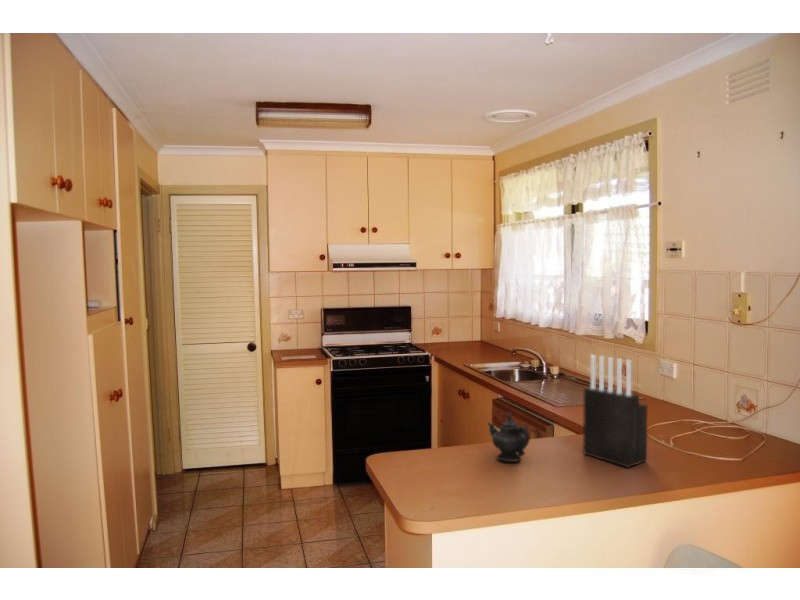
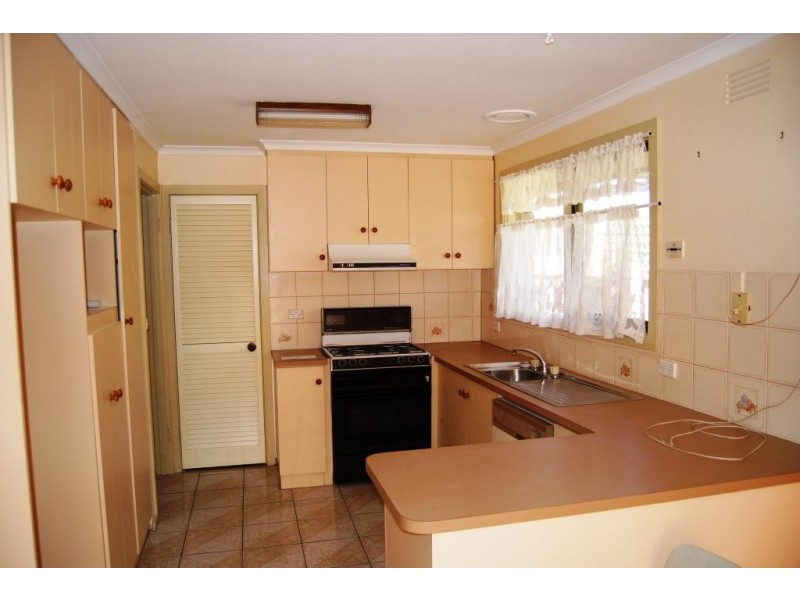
- knife block [582,354,648,469]
- teapot [487,411,531,463]
